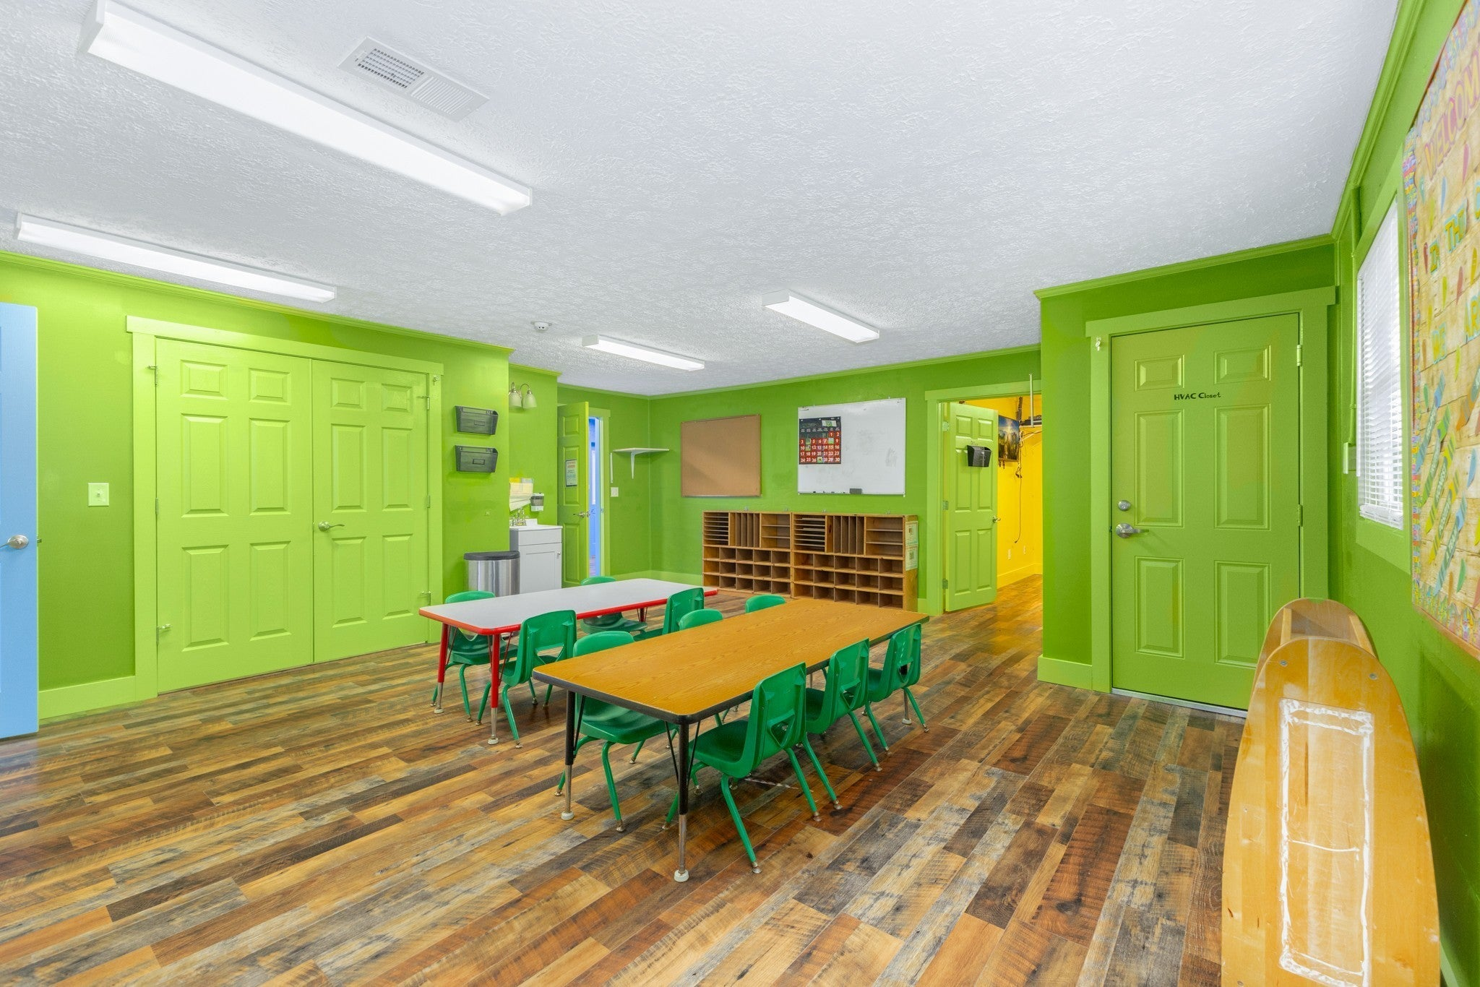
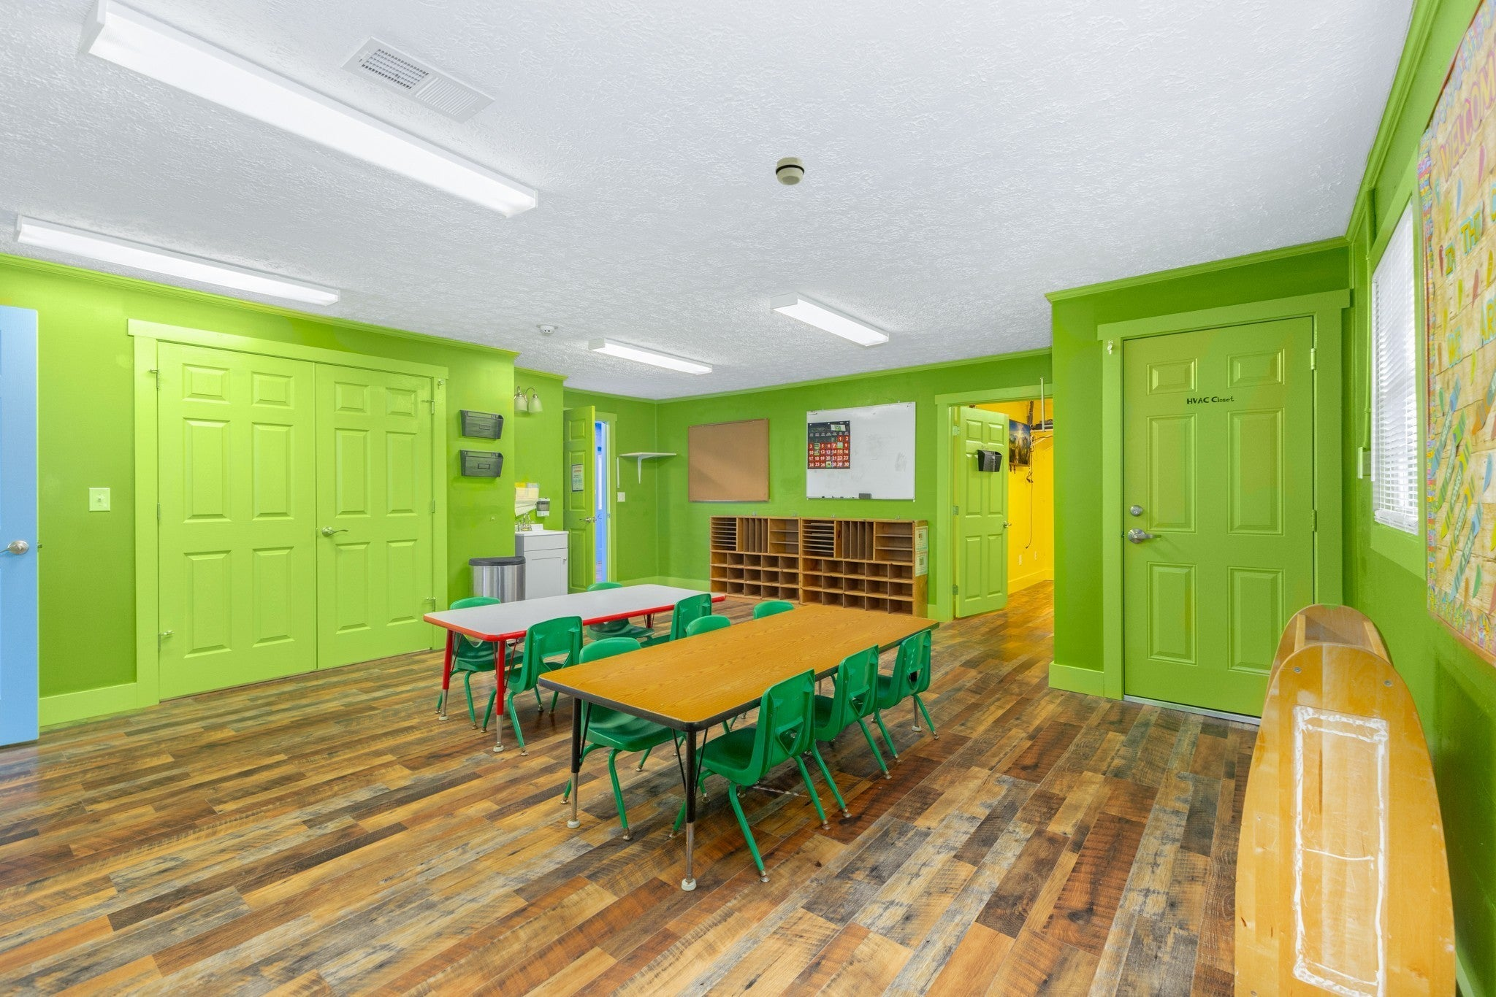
+ smoke detector [775,156,806,186]
